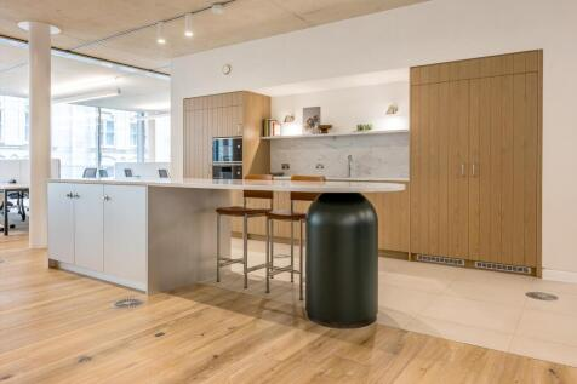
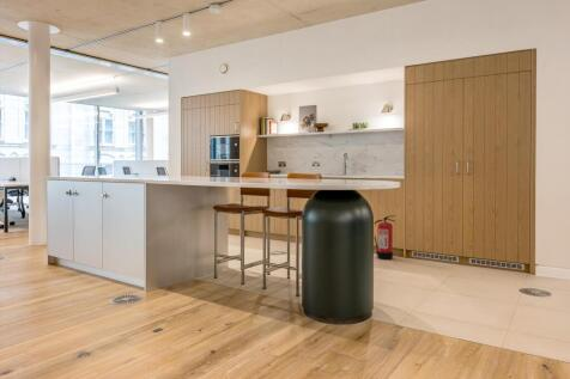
+ fire extinguisher [374,214,396,261]
